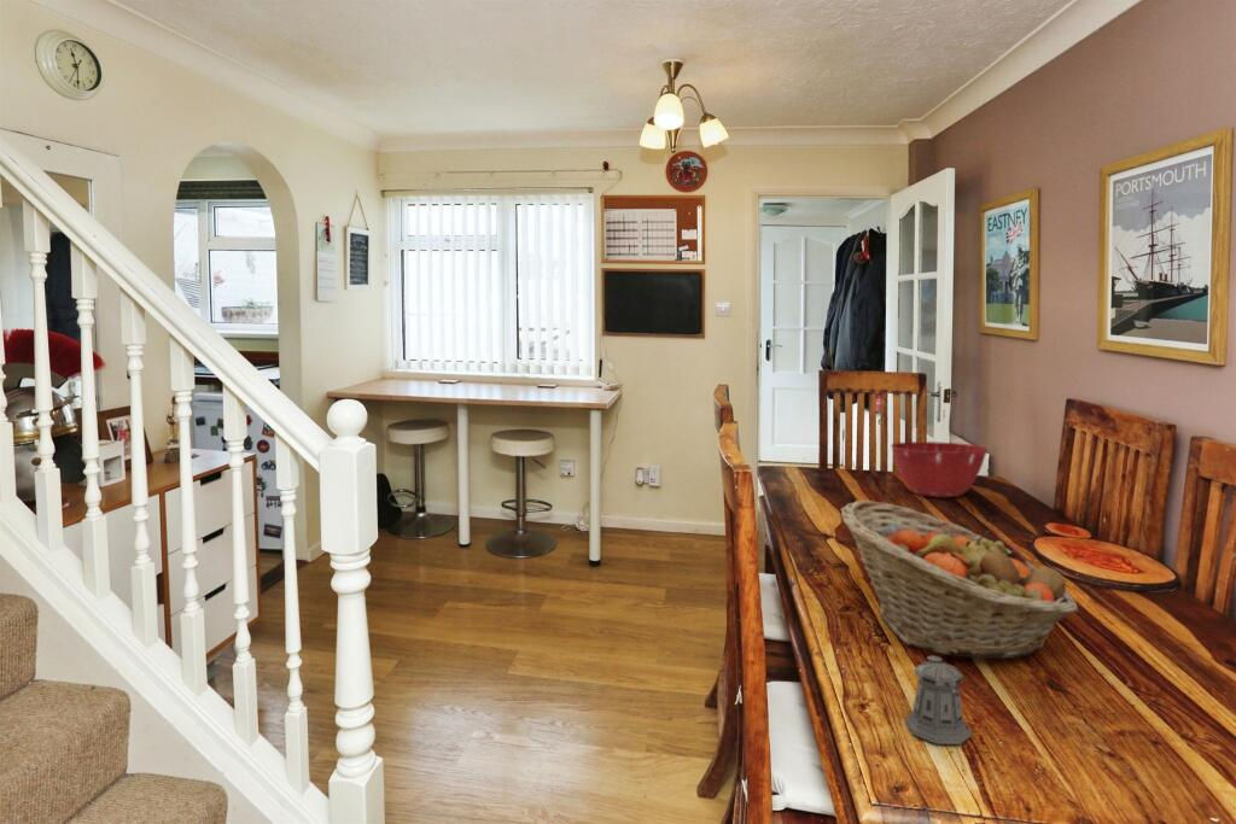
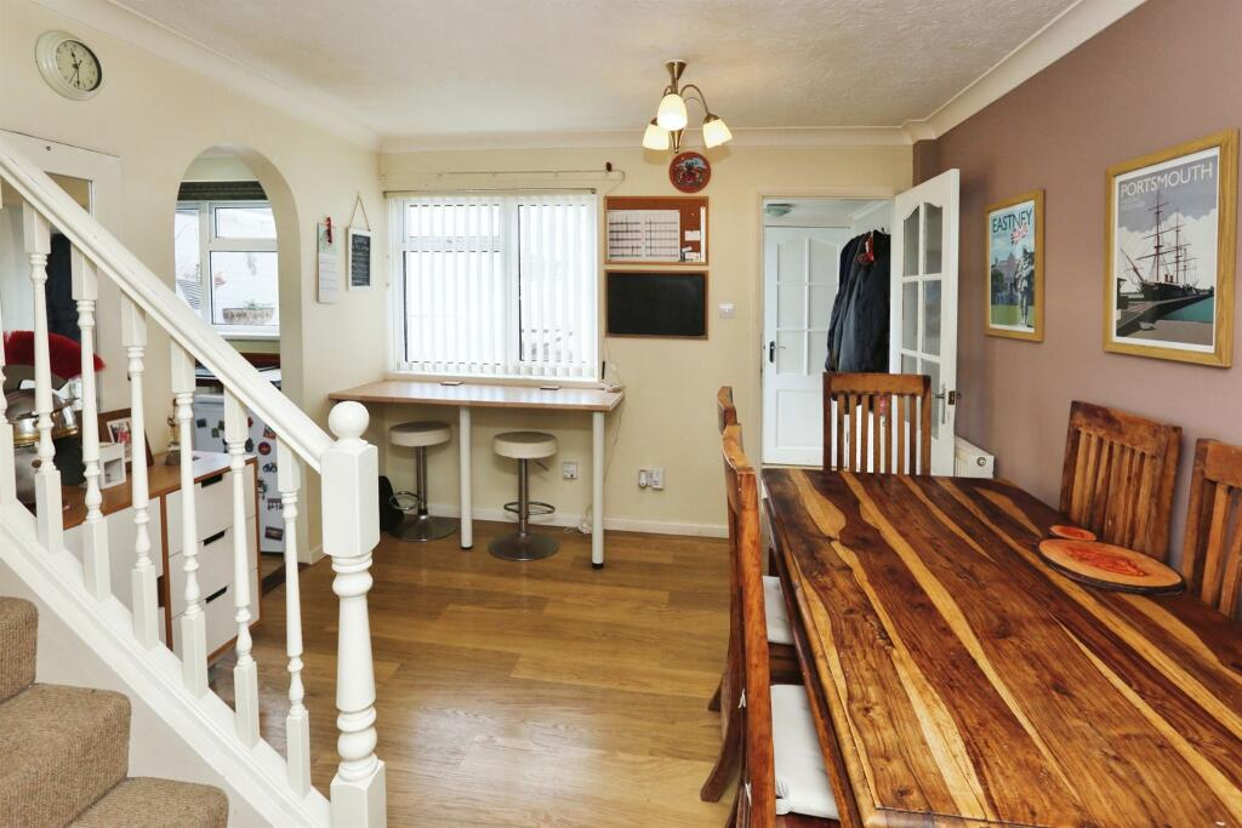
- pepper shaker [904,655,972,746]
- mixing bowl [890,440,990,498]
- fruit basket [839,499,1079,660]
